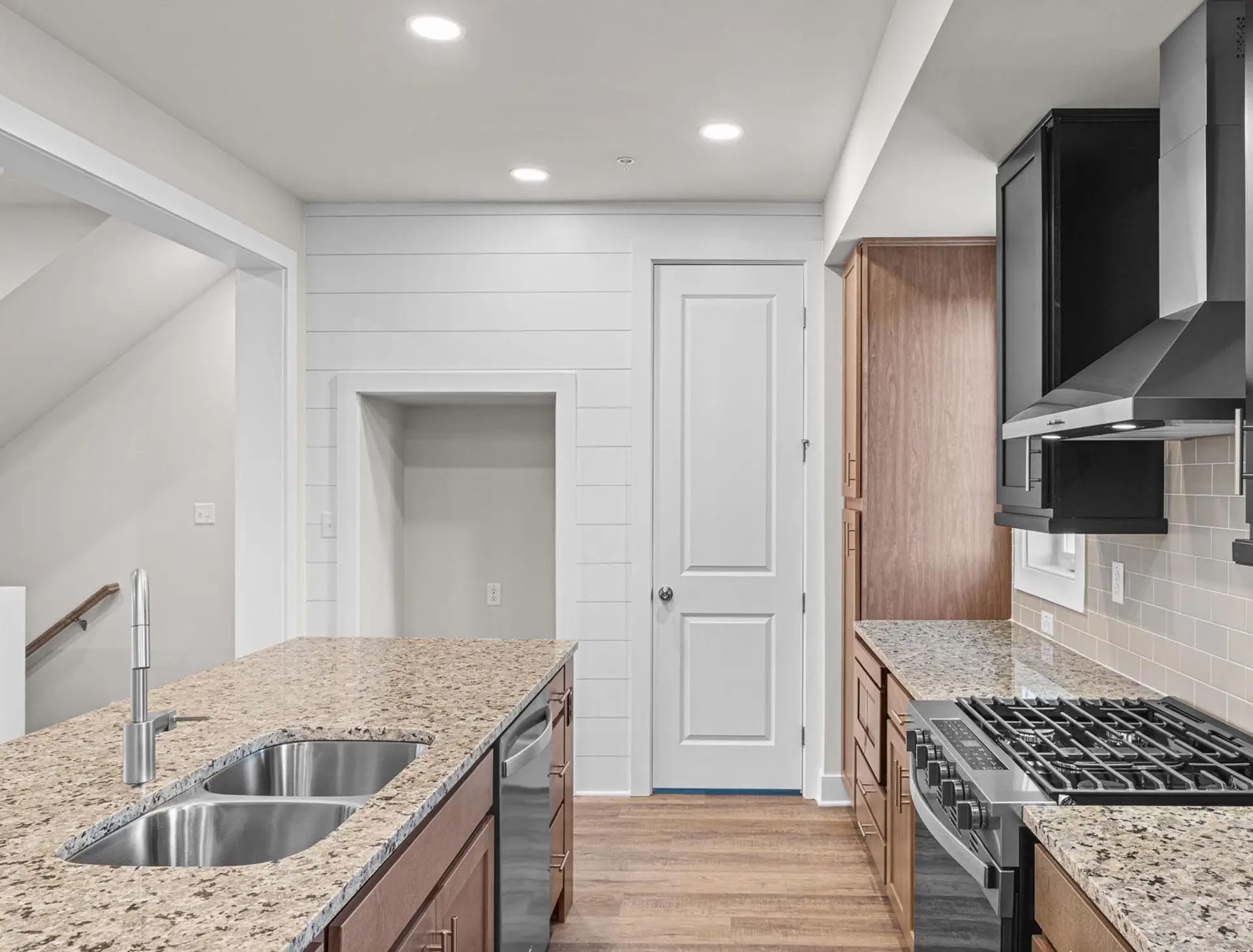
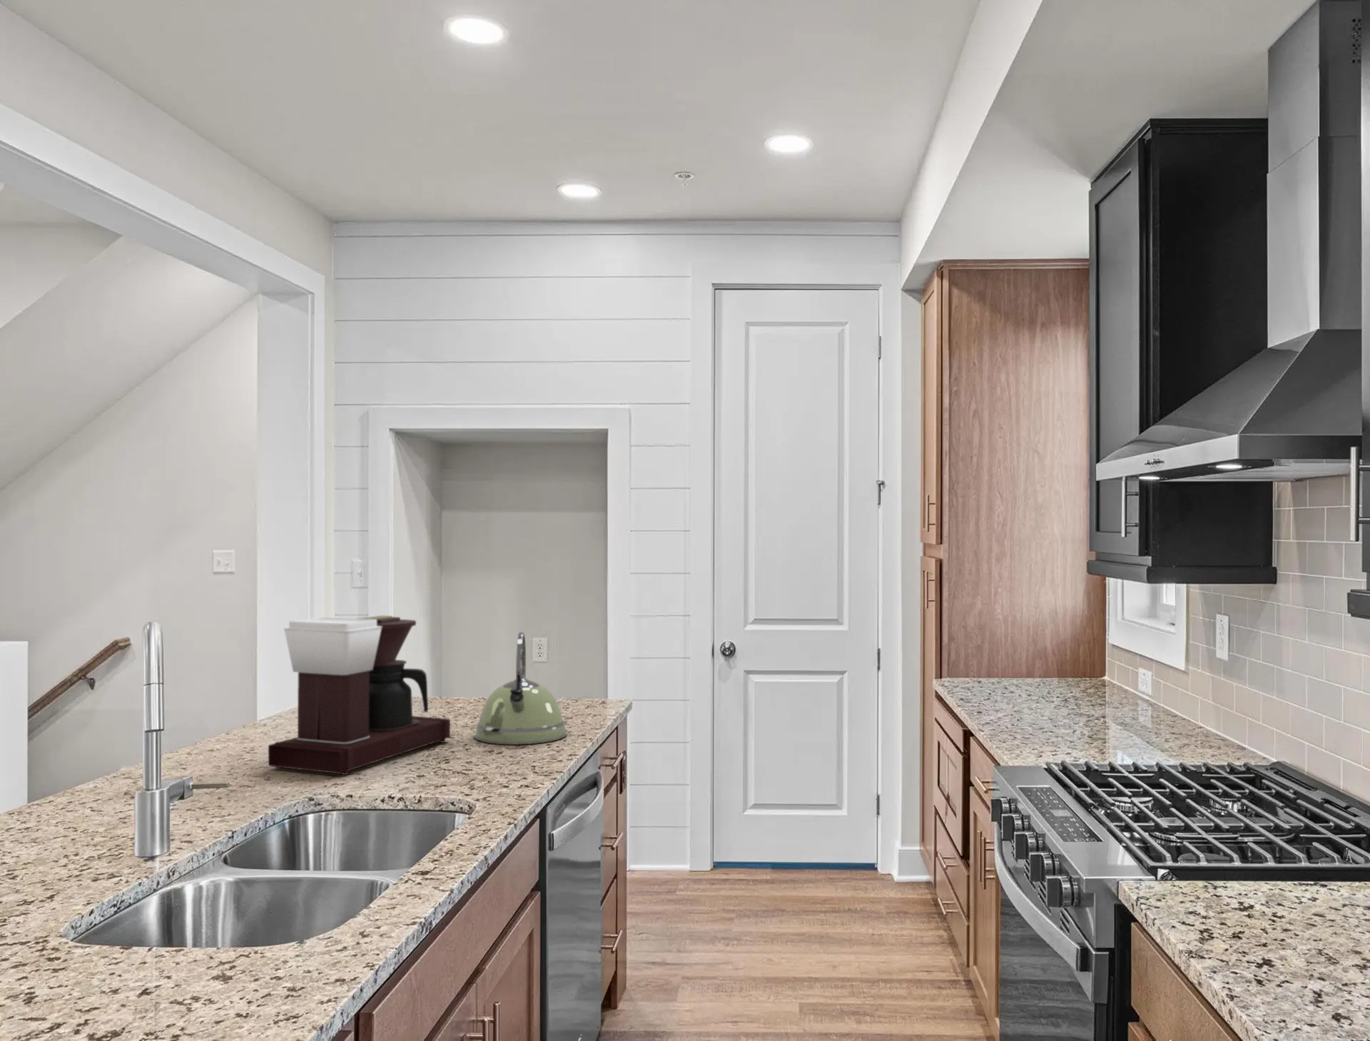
+ kettle [473,631,567,745]
+ coffee maker [268,615,450,775]
